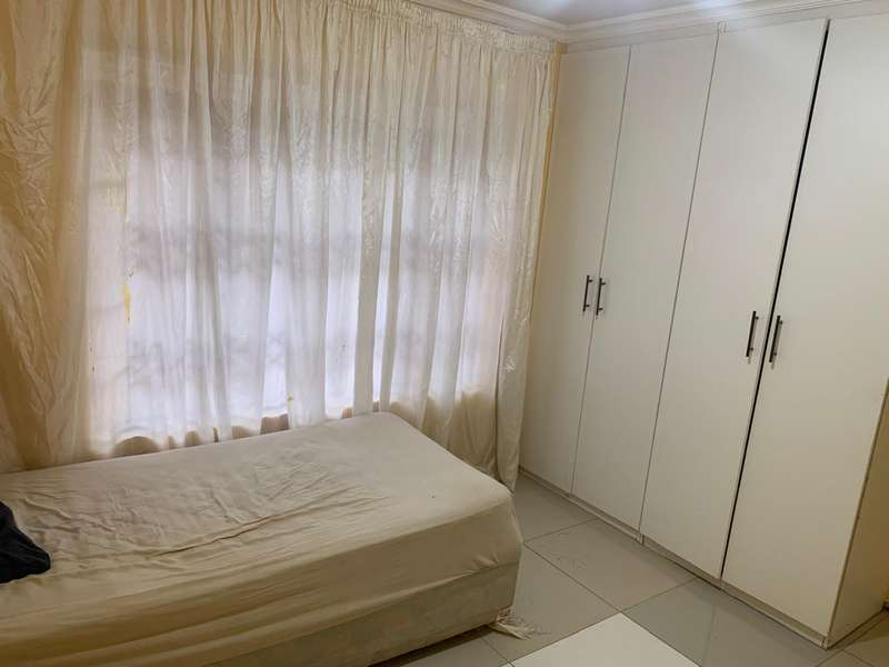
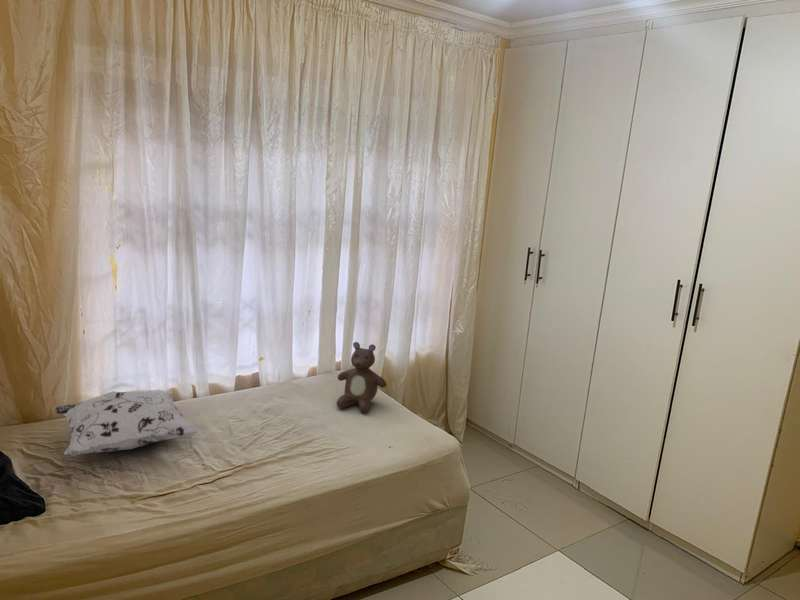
+ decorative pillow [54,389,201,457]
+ teddy bear [336,341,388,414]
